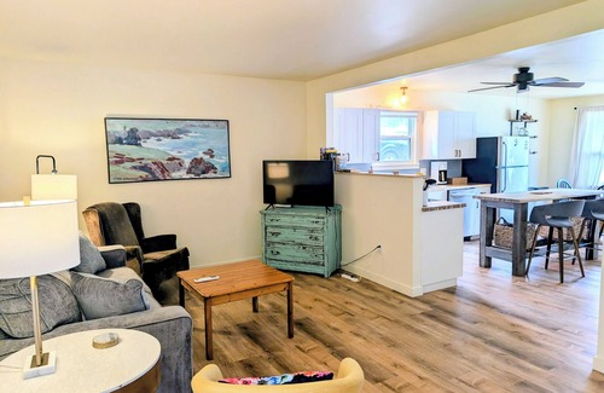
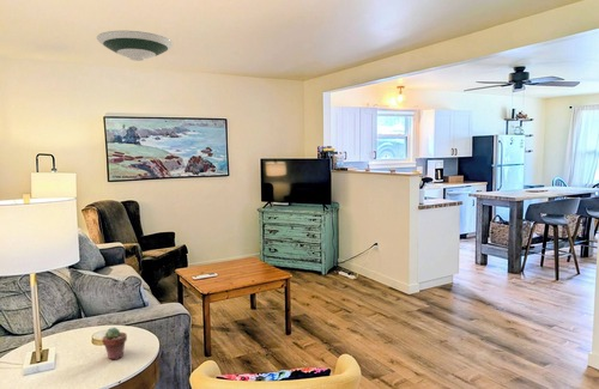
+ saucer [96,30,174,62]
+ potted succulent [102,327,128,360]
